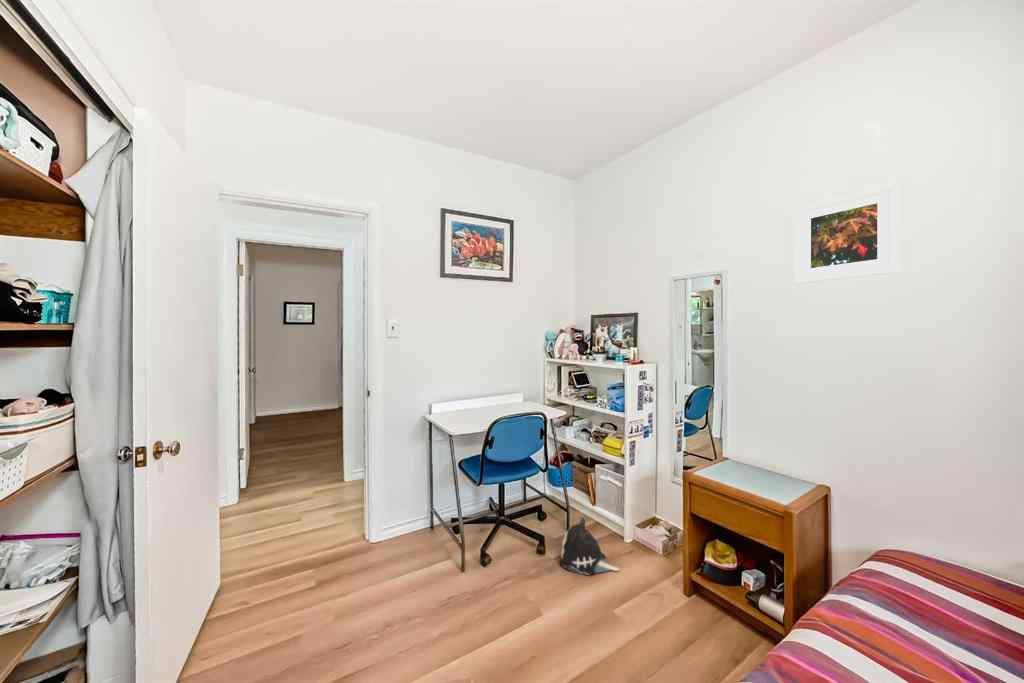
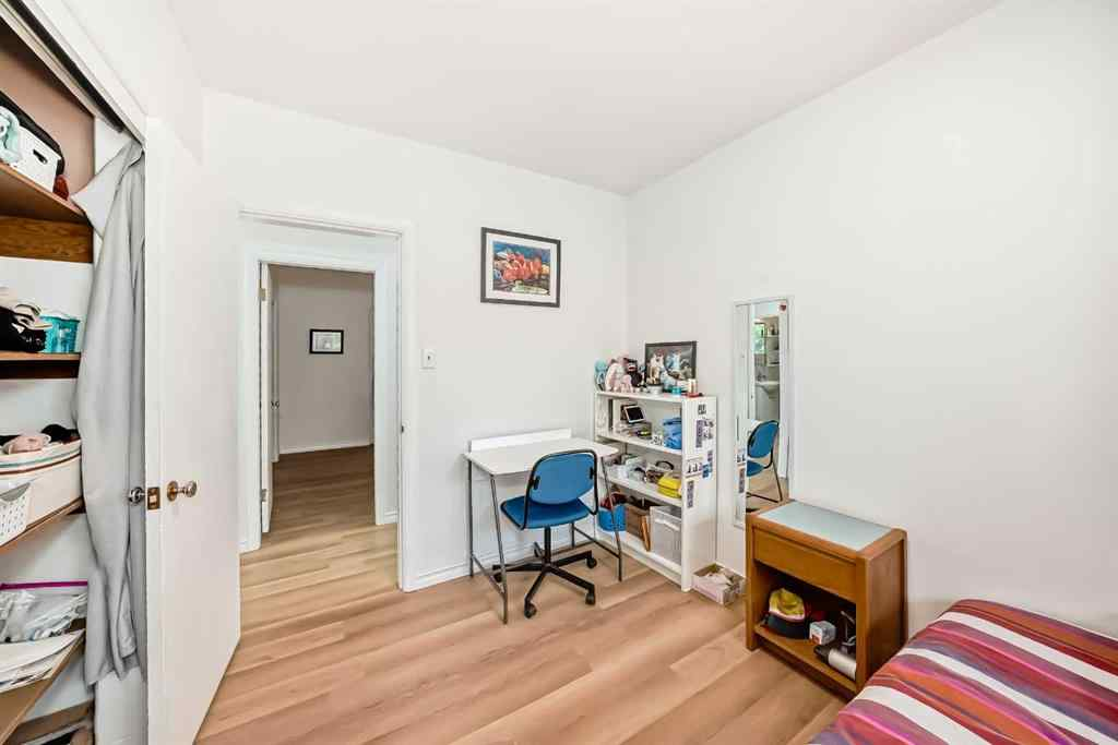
- plush toy [558,517,620,576]
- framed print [794,182,901,285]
